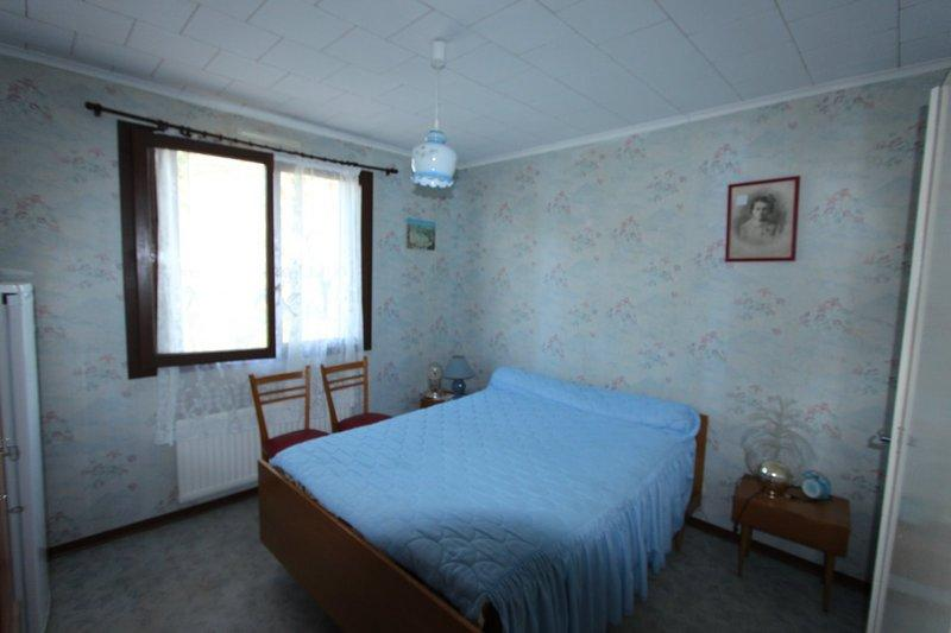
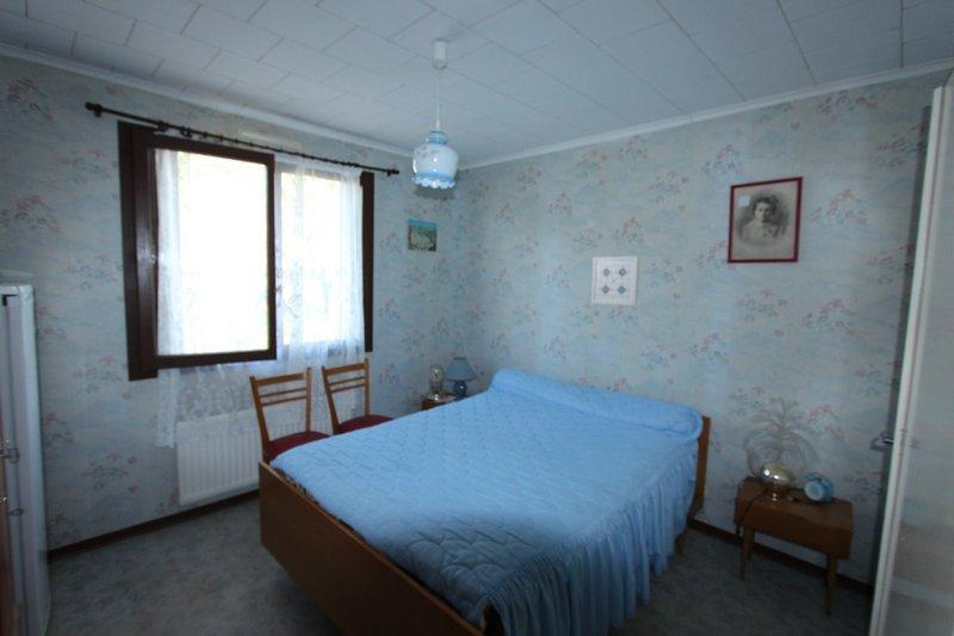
+ wall art [590,255,640,307]
